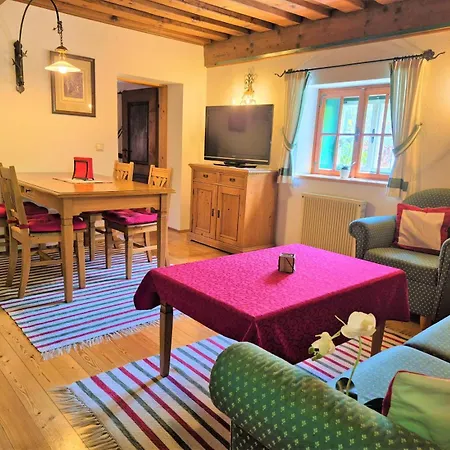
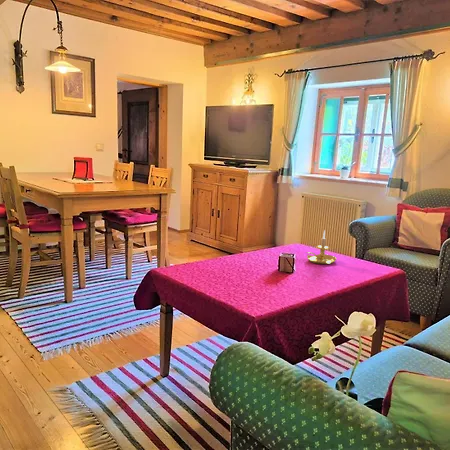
+ candle holder [305,229,338,265]
